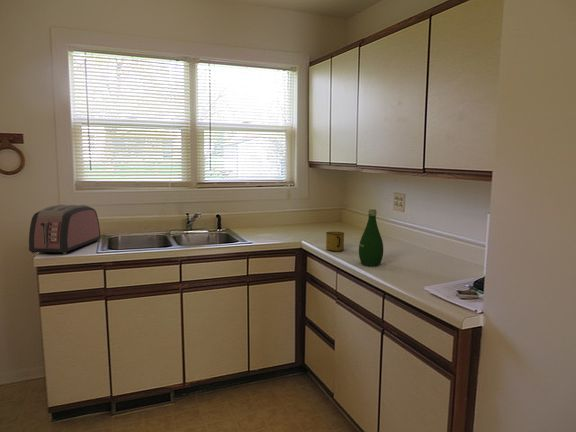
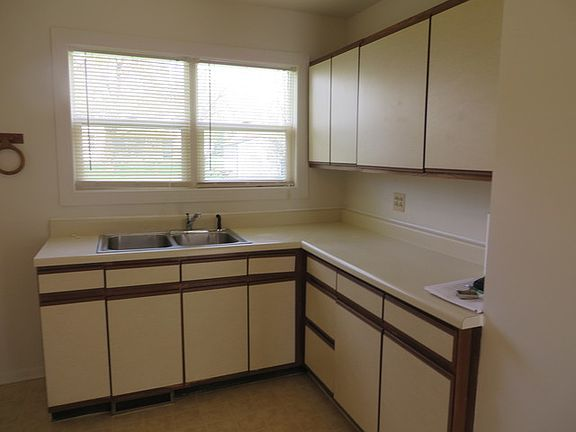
- mug [325,231,345,252]
- bottle [358,209,384,267]
- toaster [28,204,102,255]
